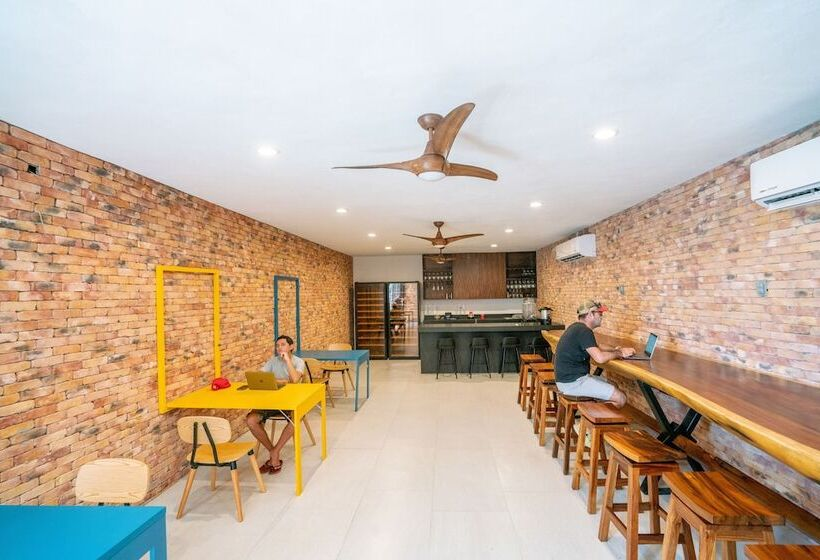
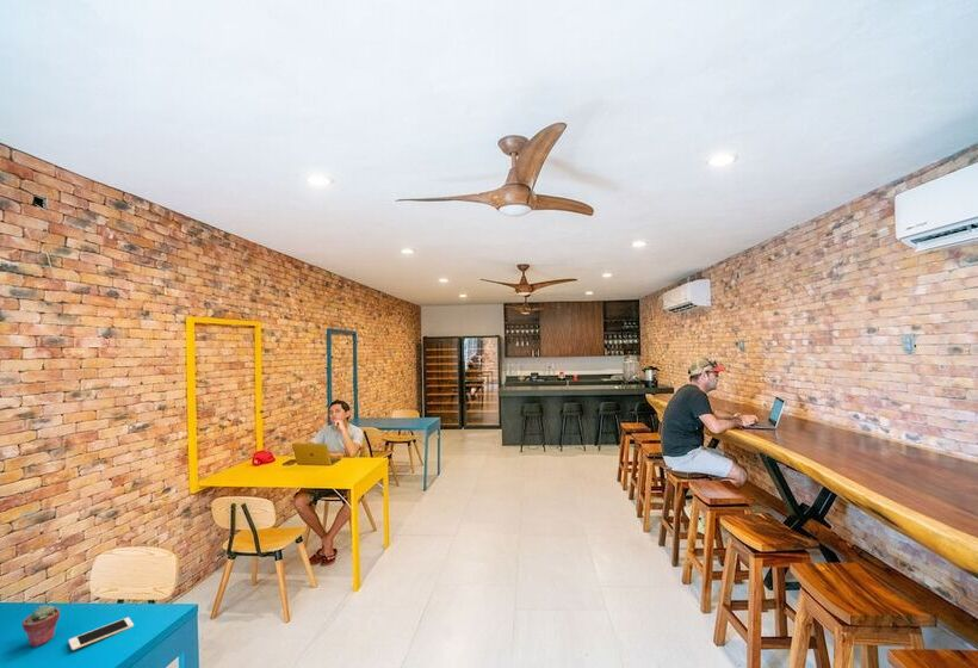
+ cell phone [68,617,135,651]
+ potted succulent [20,604,61,648]
